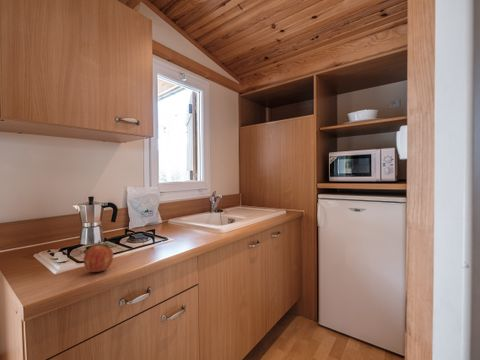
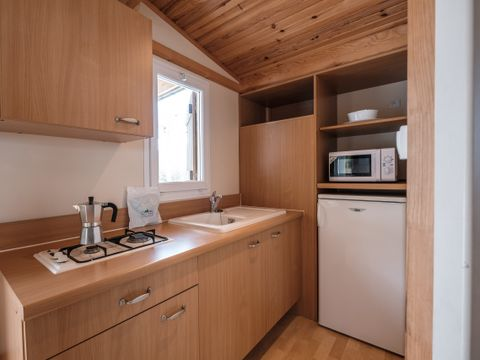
- fruit [83,240,116,273]
